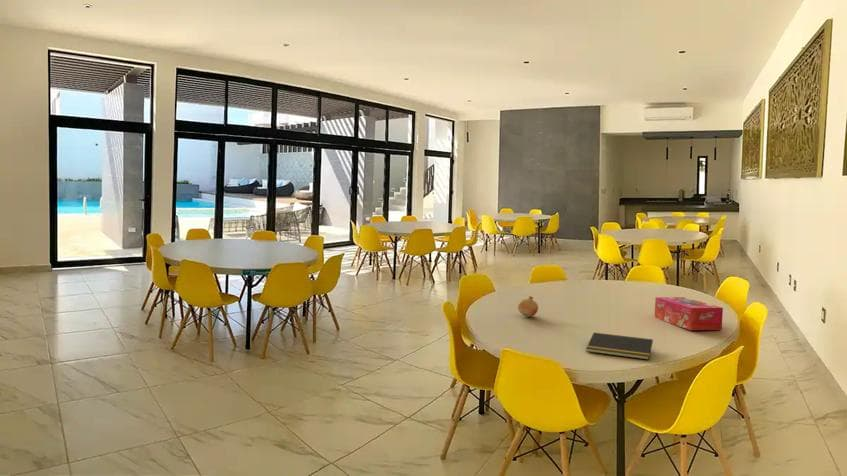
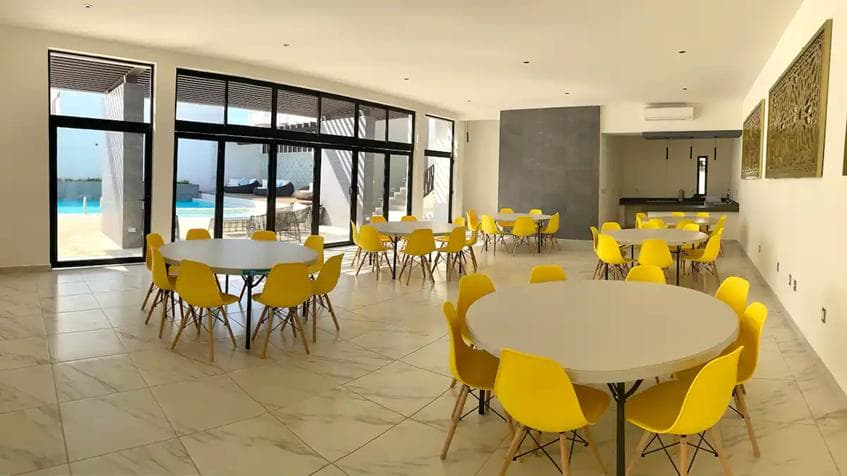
- tissue box [654,296,724,331]
- notepad [585,332,654,361]
- fruit [517,295,539,318]
